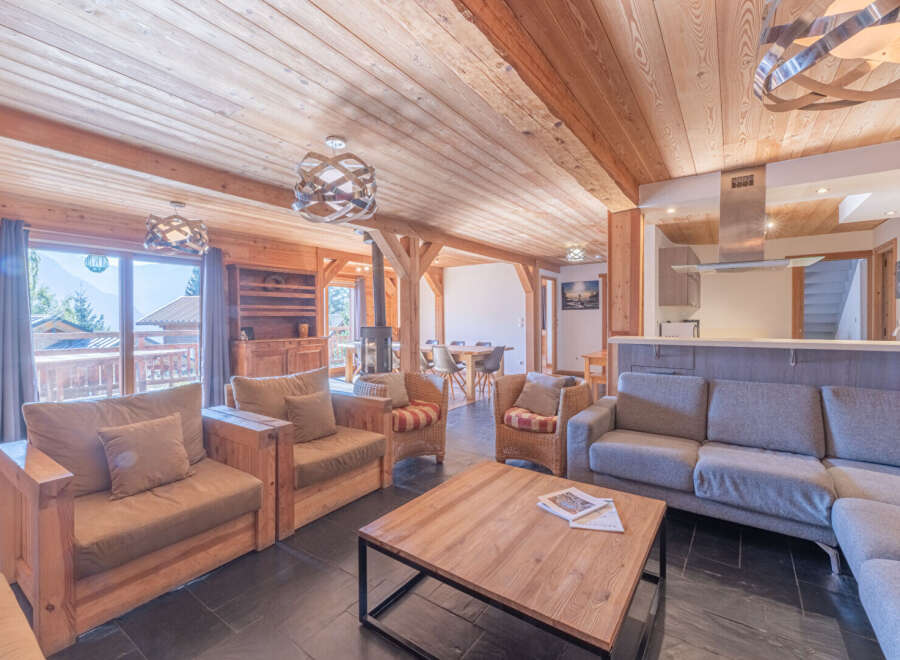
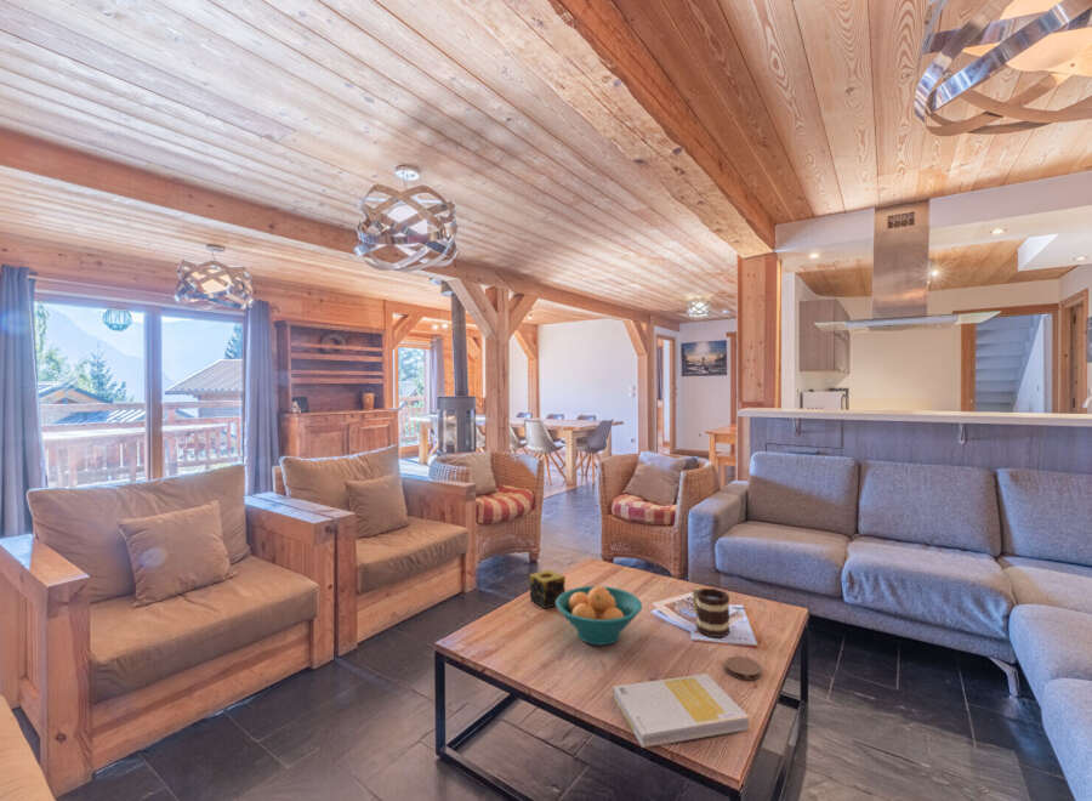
+ mug [692,586,730,638]
+ candle [529,568,567,609]
+ coaster [724,655,763,681]
+ fruit bowl [556,585,643,647]
+ book [612,672,750,749]
